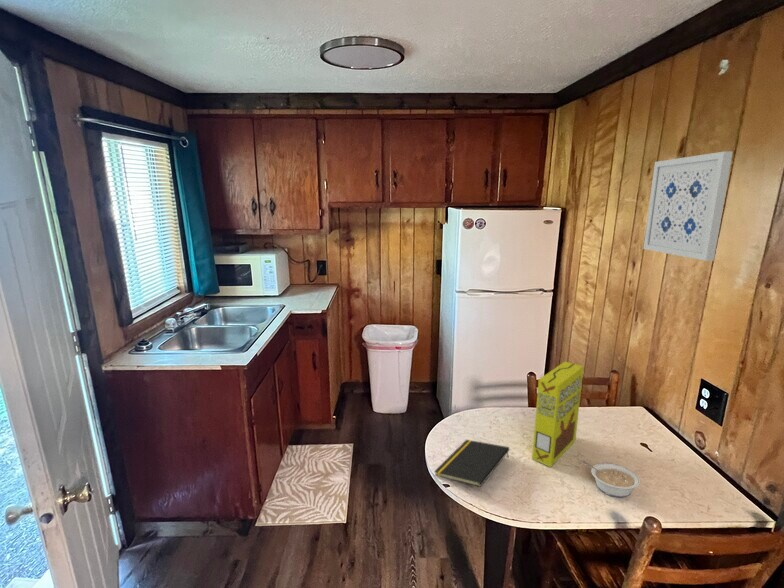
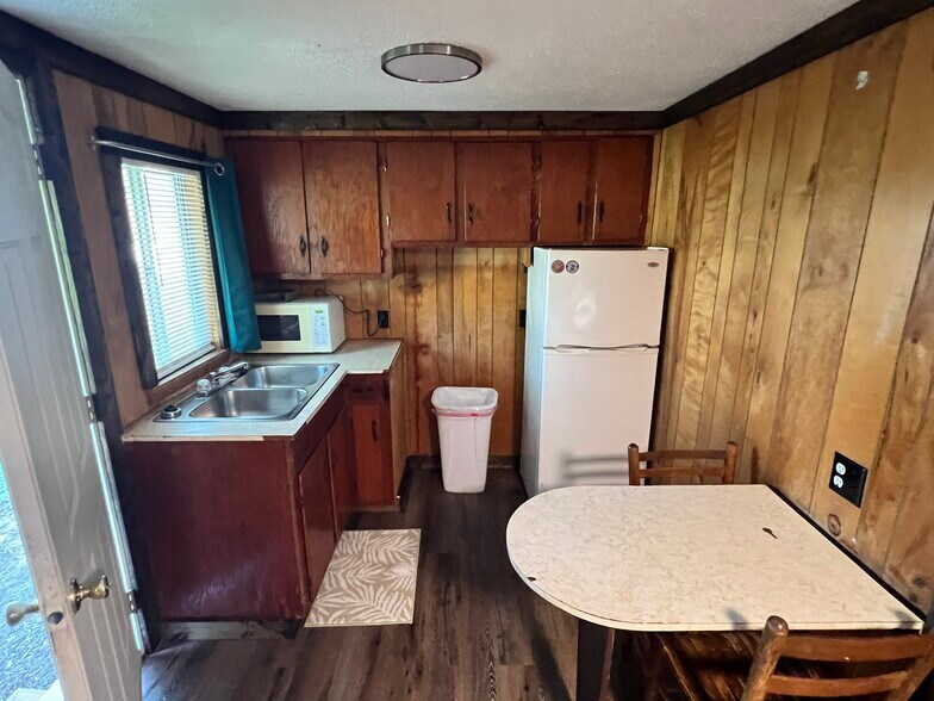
- wall art [642,150,734,262]
- cereal box [531,361,584,468]
- notepad [433,439,510,488]
- legume [582,460,641,498]
